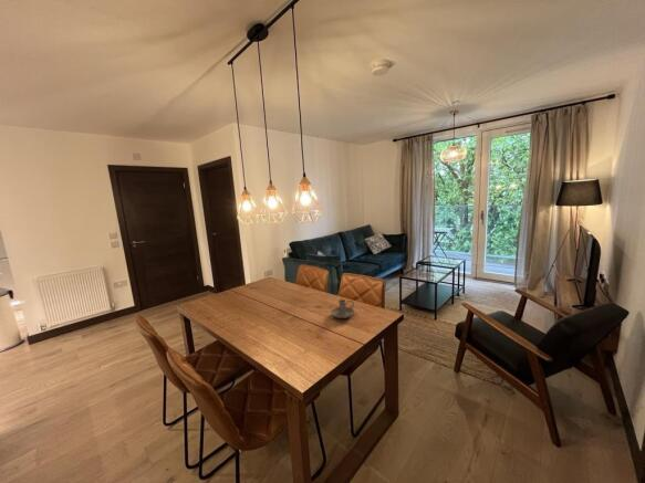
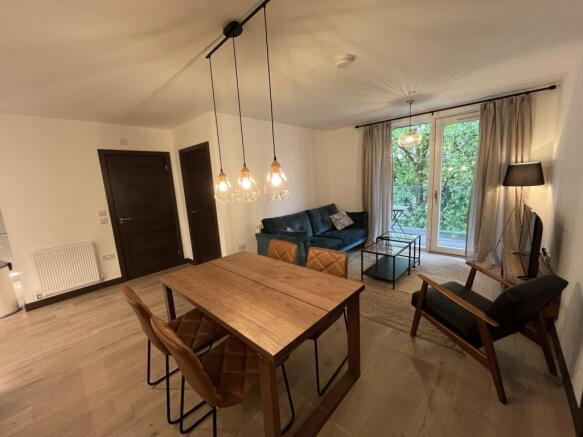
- candle holder [330,298,355,319]
